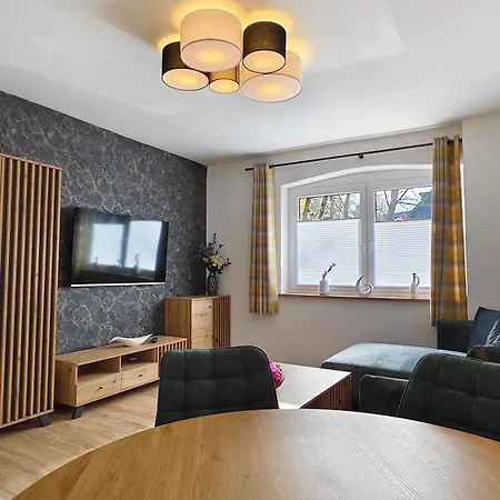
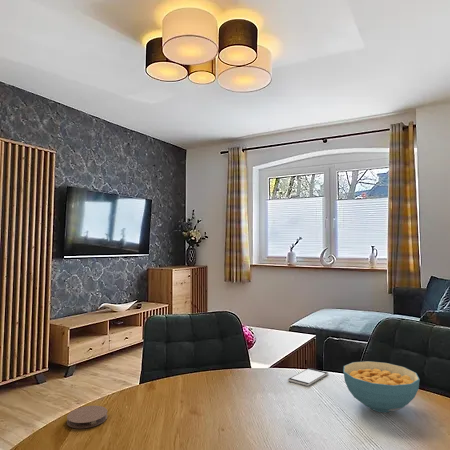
+ cereal bowl [342,360,421,414]
+ coaster [66,405,108,429]
+ smartphone [287,367,329,387]
